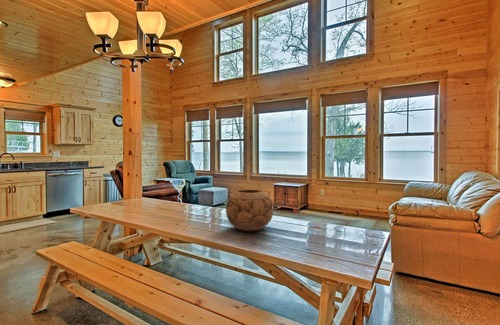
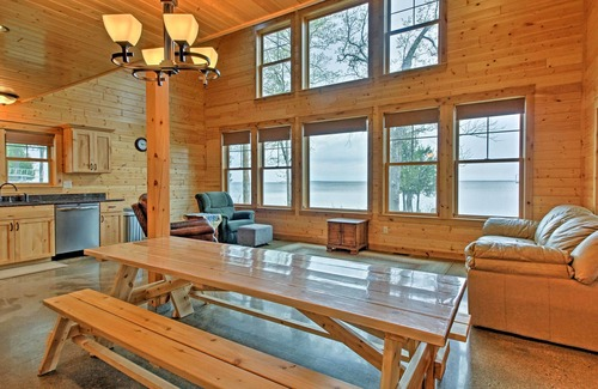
- decorative bowl [225,189,274,232]
